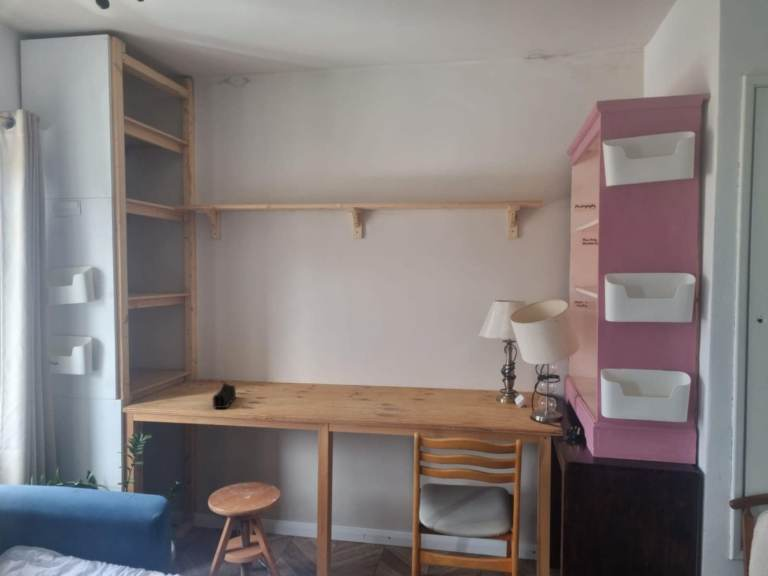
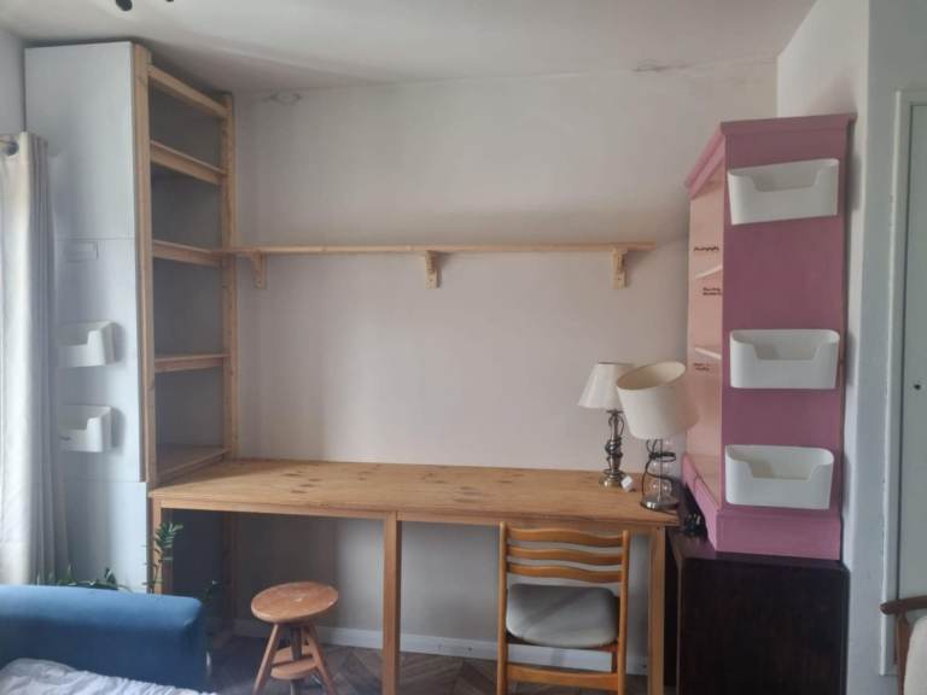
- pencil case [211,381,237,409]
